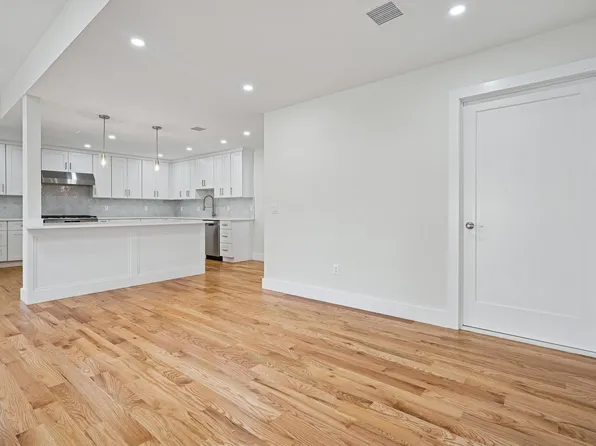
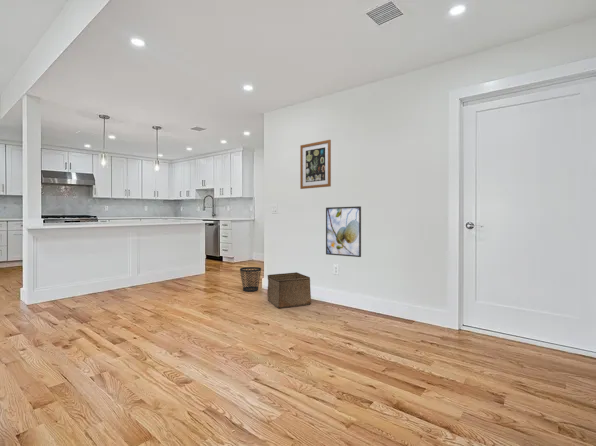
+ storage bin [266,271,312,309]
+ wall art [299,139,332,190]
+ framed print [325,205,362,258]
+ wastebasket [239,266,262,293]
